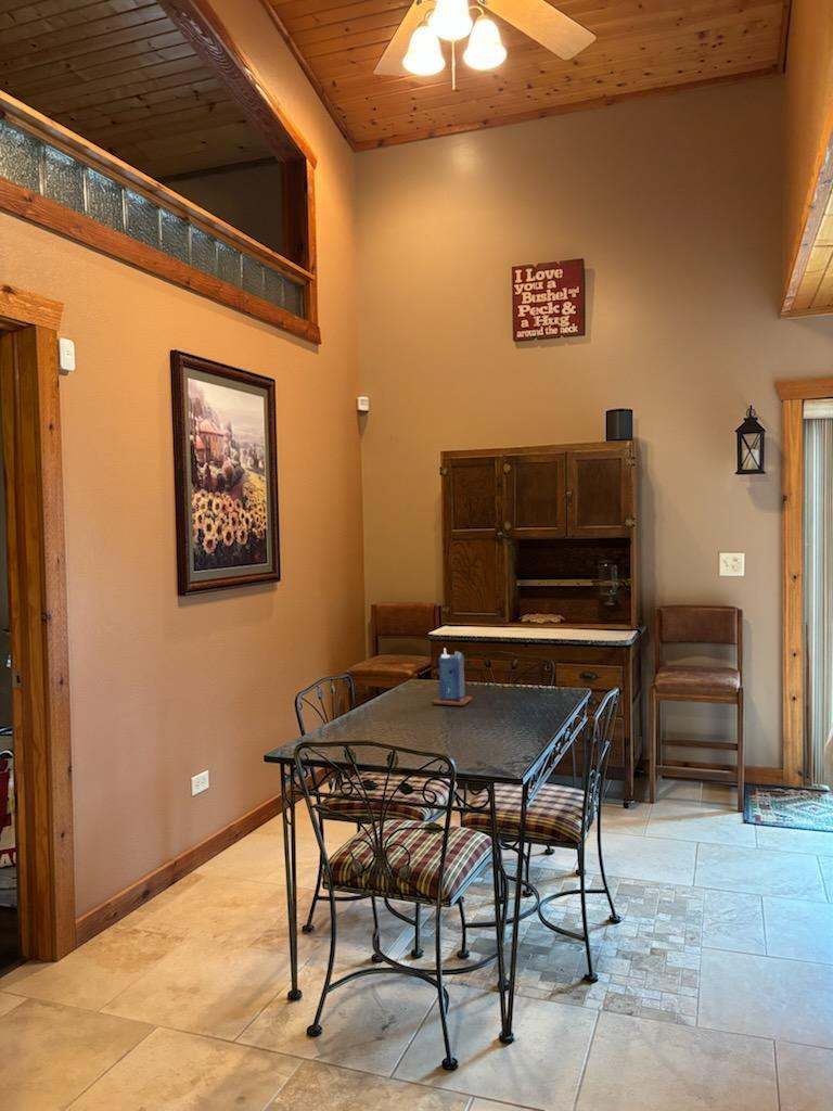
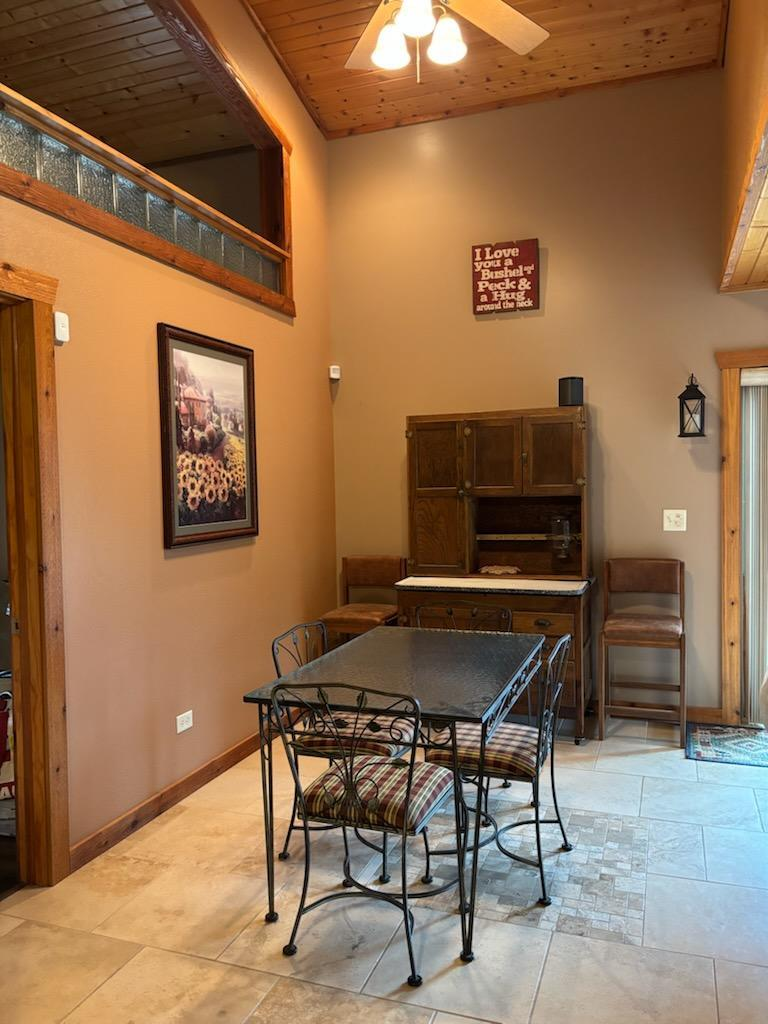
- candle [432,647,473,707]
